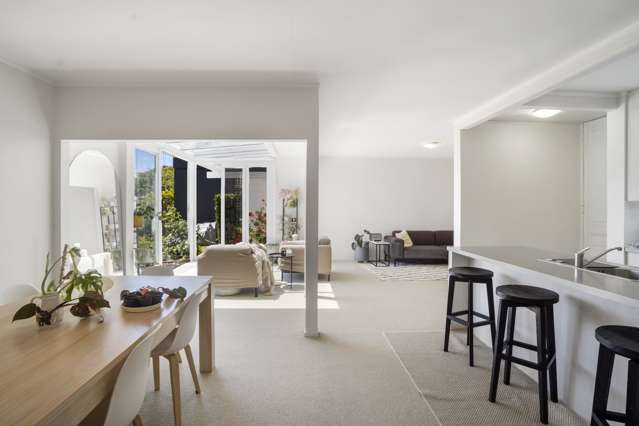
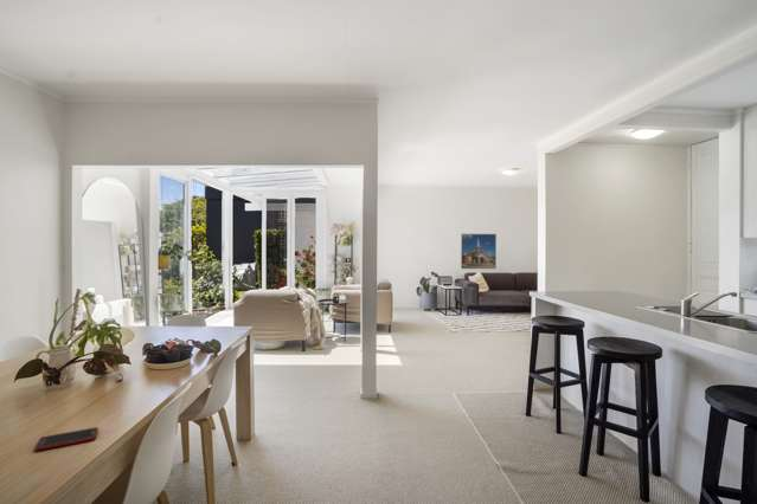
+ cell phone [33,426,100,452]
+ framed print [460,233,498,270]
